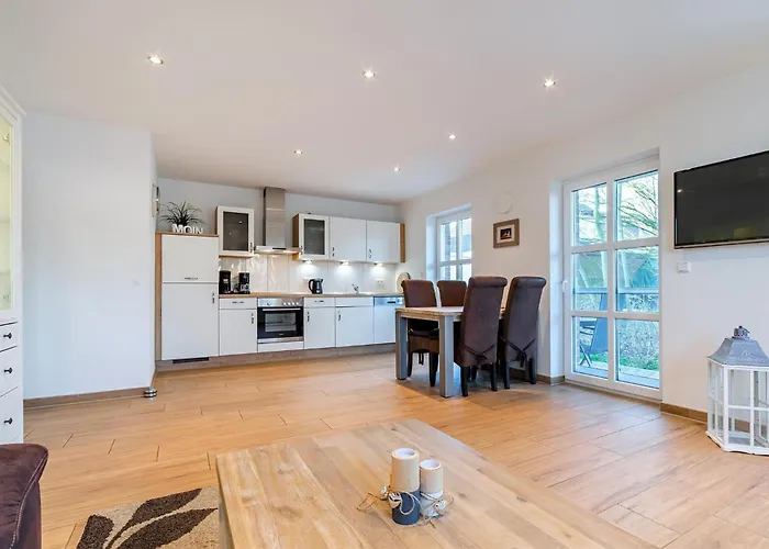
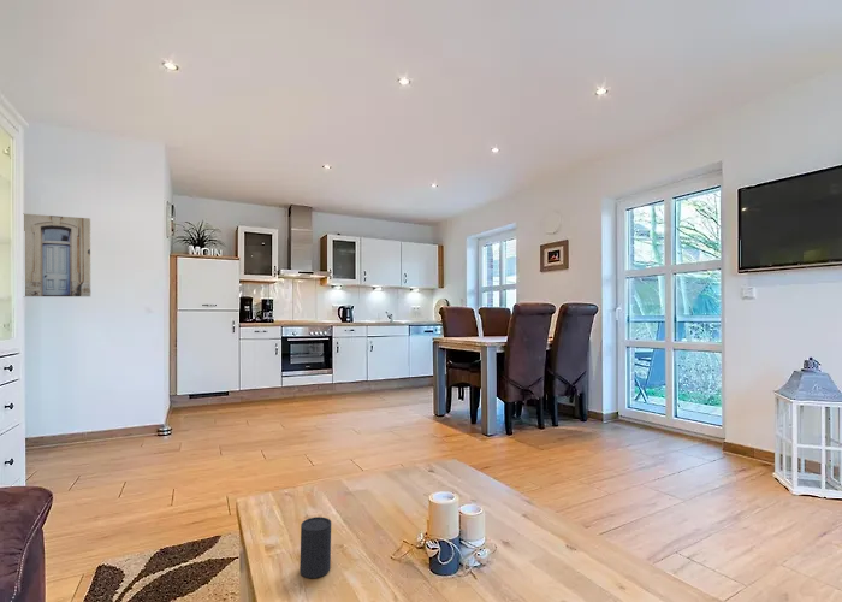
+ cup [298,515,332,579]
+ wall art [23,213,91,297]
